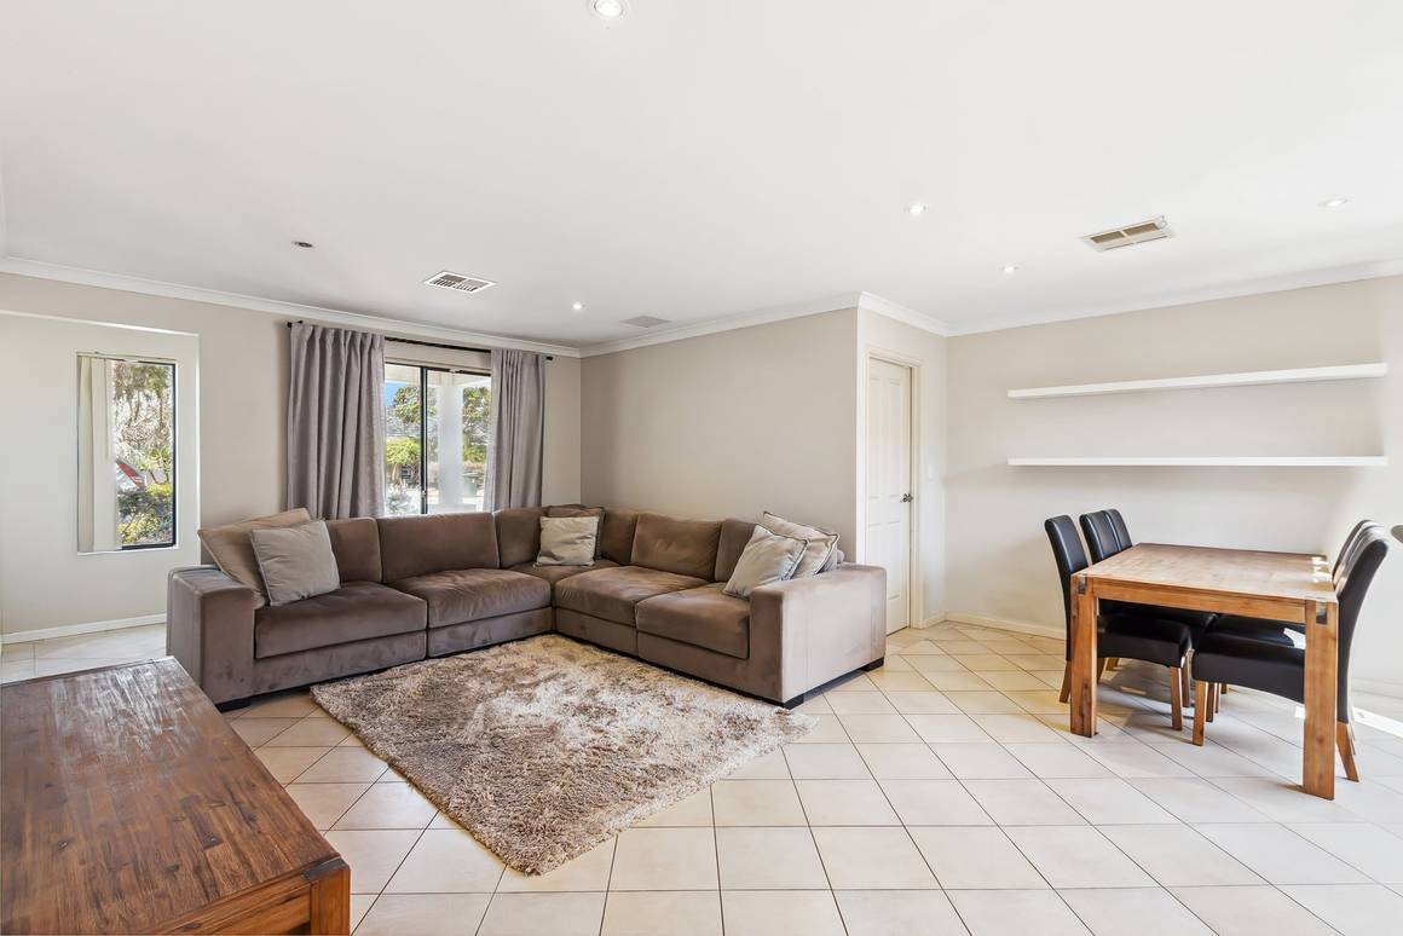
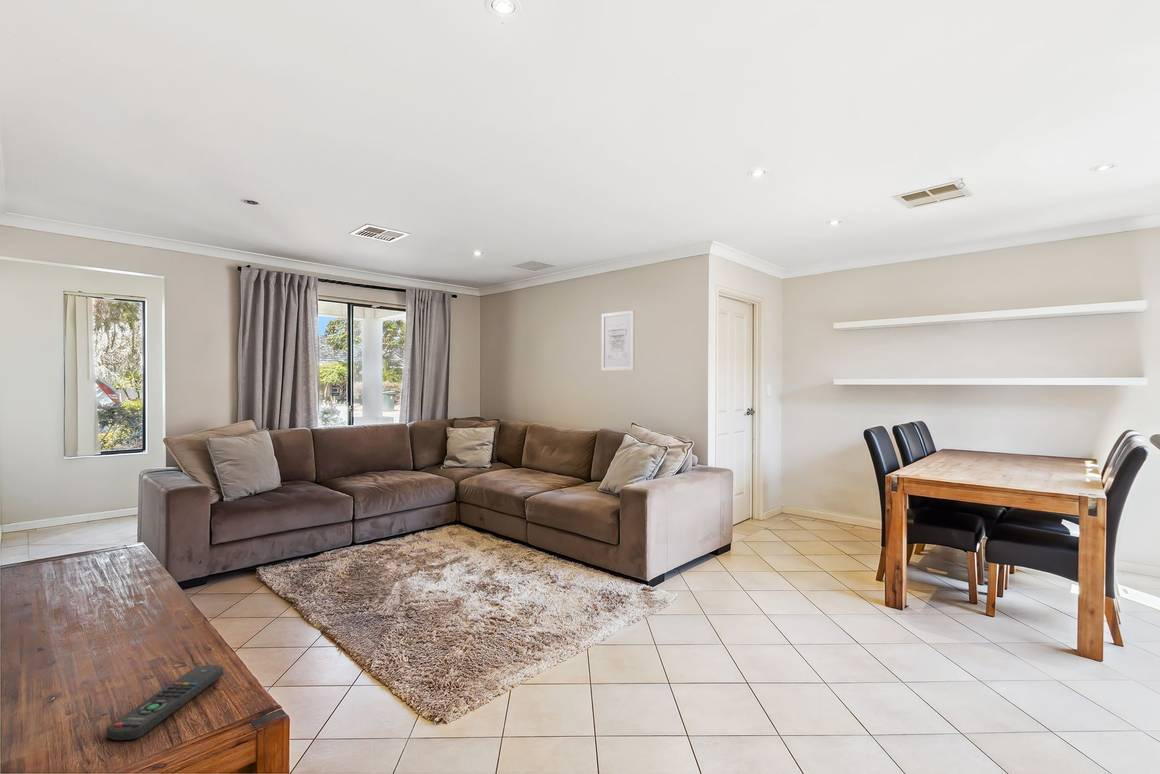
+ wall art [601,309,635,372]
+ remote control [106,664,224,741]
